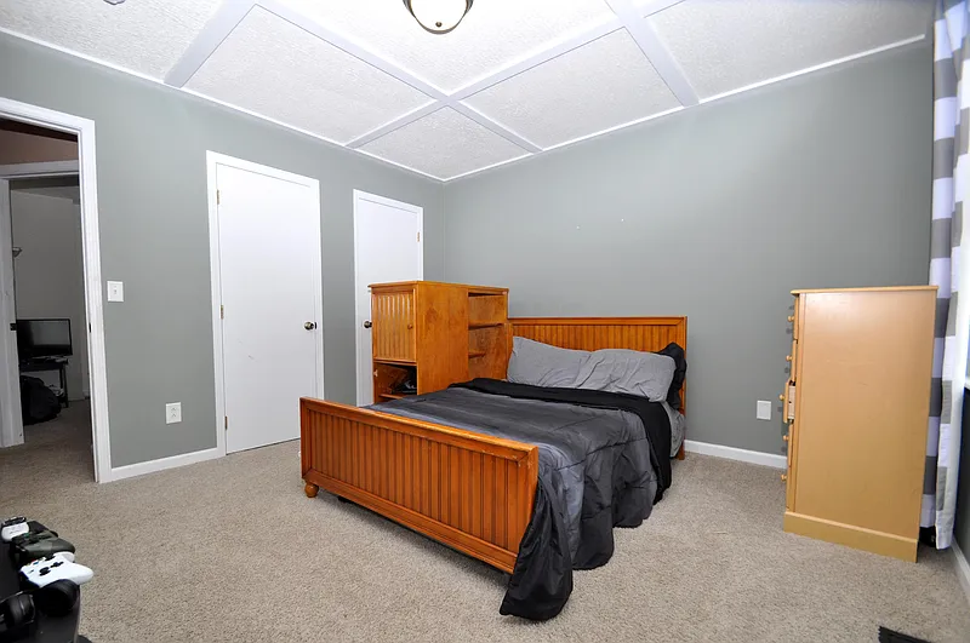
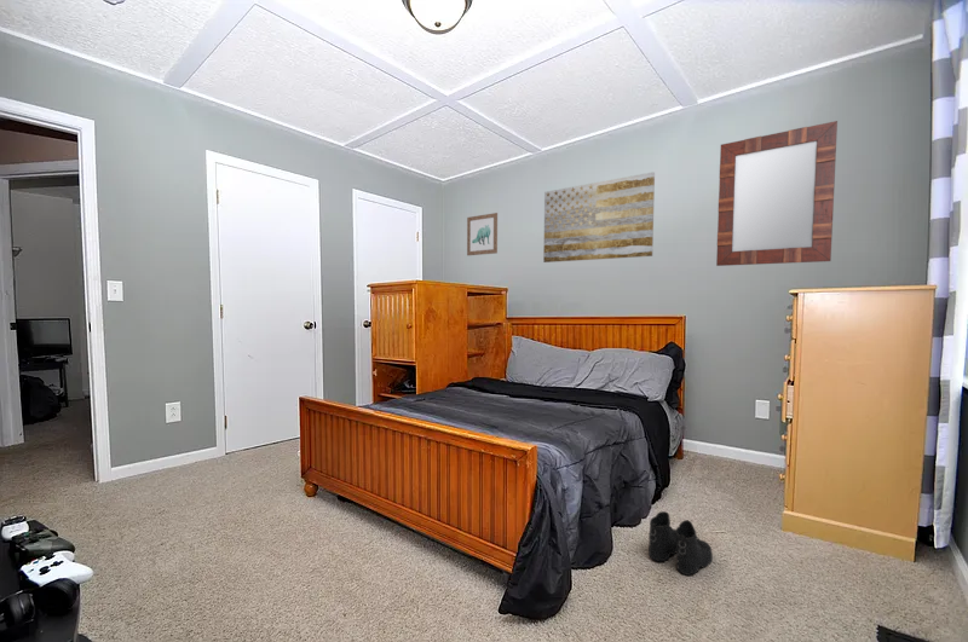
+ home mirror [715,120,839,267]
+ wall art [466,212,499,256]
+ wall art [542,172,656,264]
+ boots [647,510,714,577]
